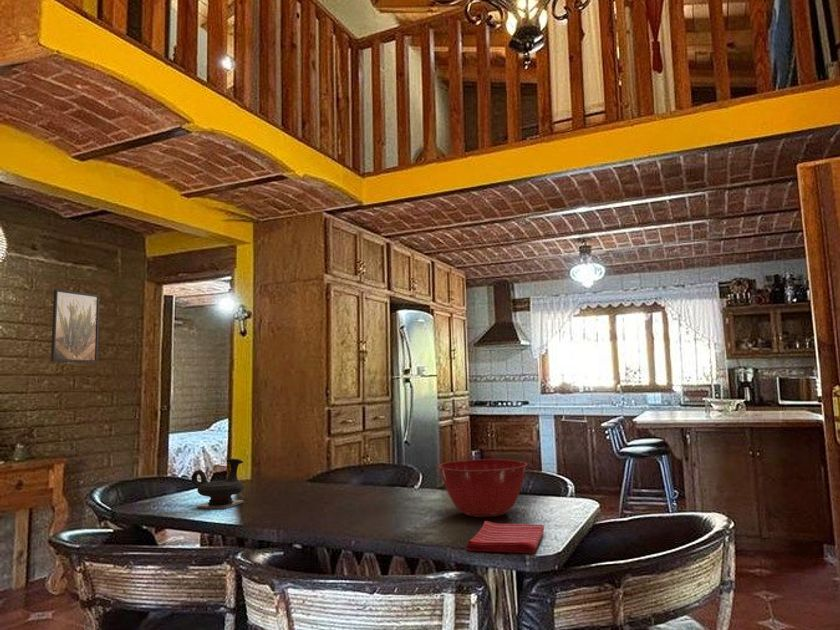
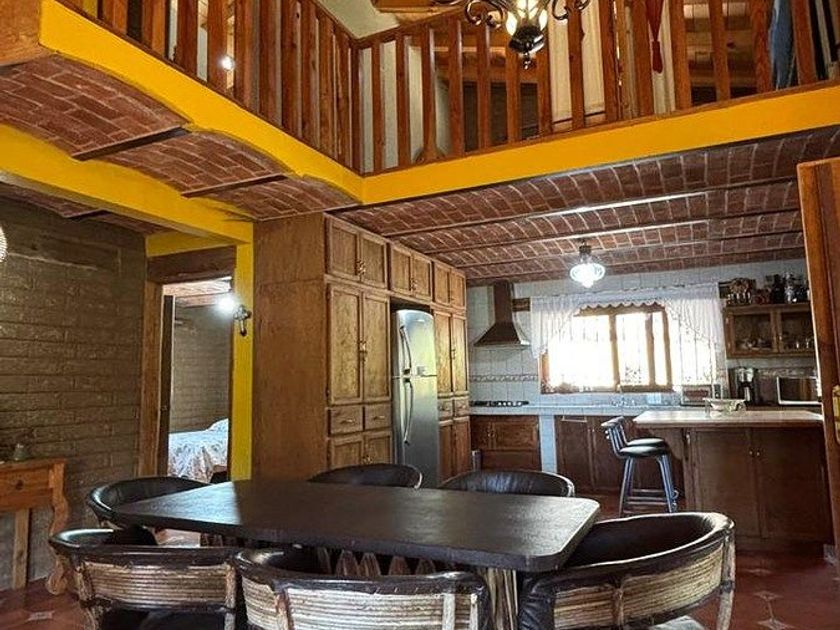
- teapot [190,458,245,510]
- dish towel [465,520,545,554]
- mixing bowl [438,458,528,518]
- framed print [50,288,101,363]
